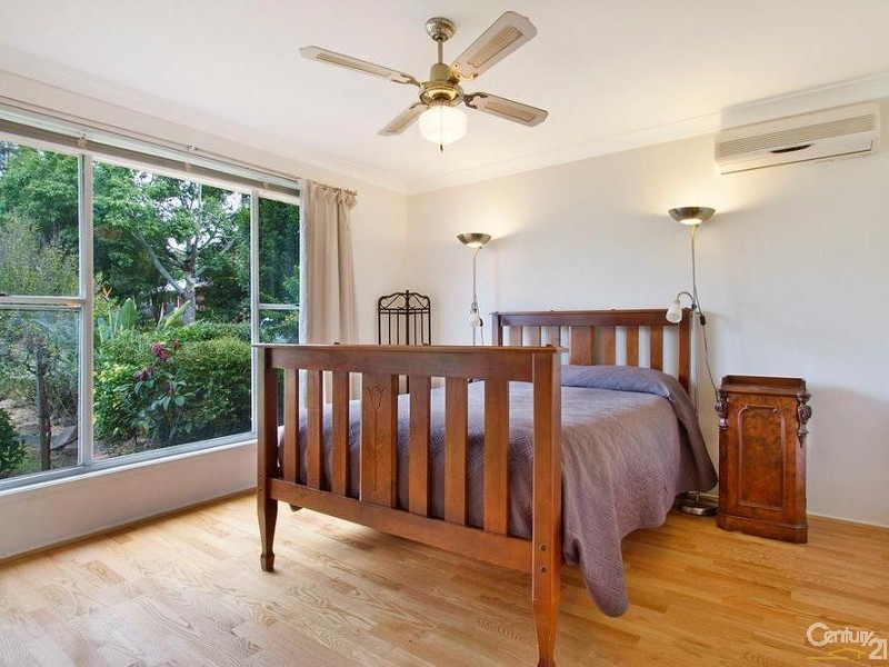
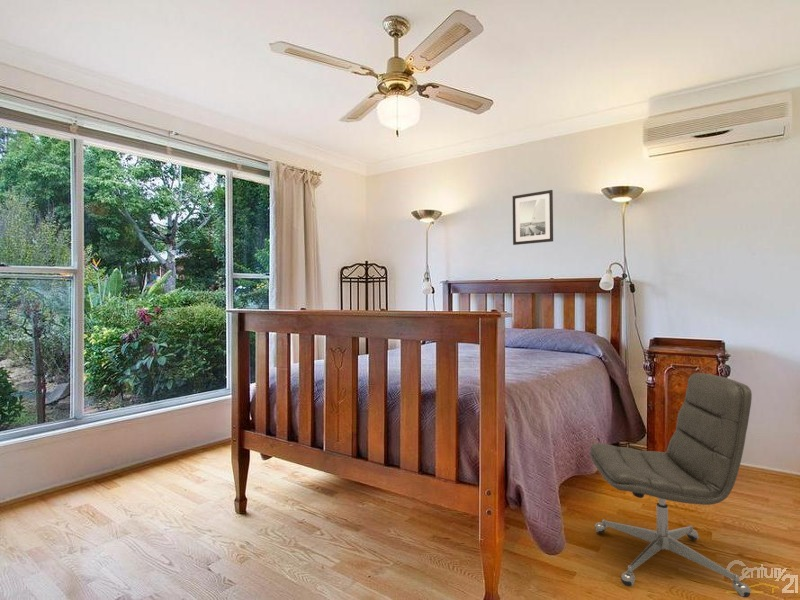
+ chair [589,372,753,598]
+ wall art [512,189,554,246]
